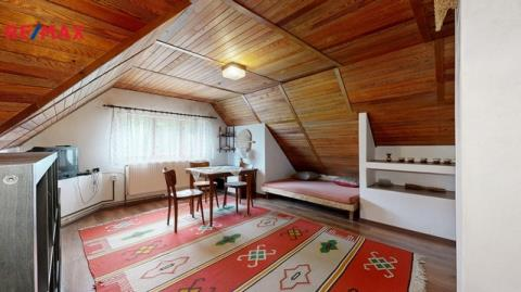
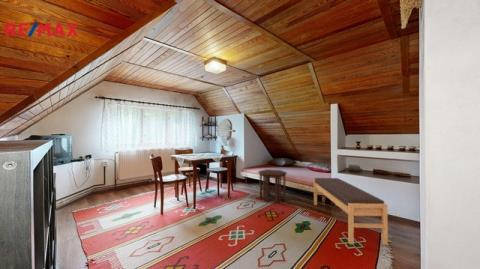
+ side table [257,168,288,204]
+ bench [313,177,389,246]
